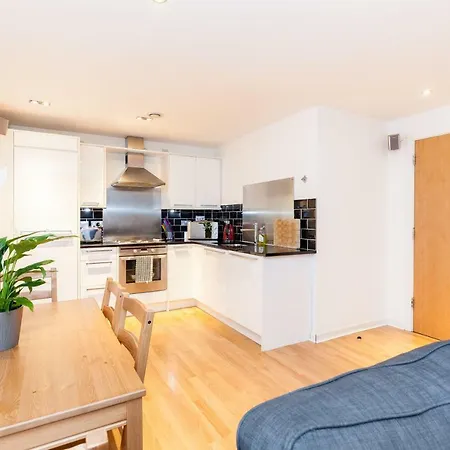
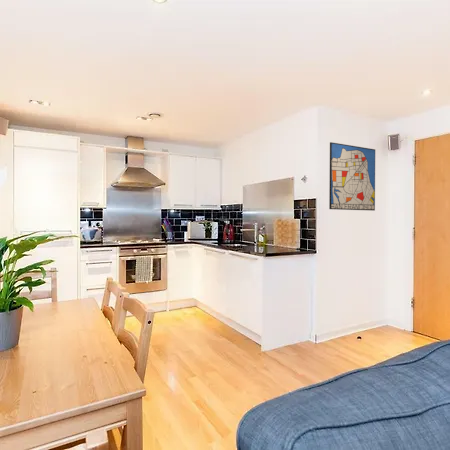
+ wall art [328,141,376,212]
